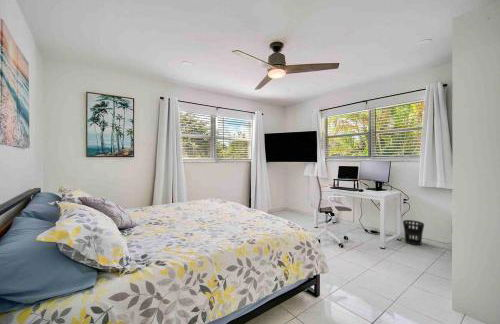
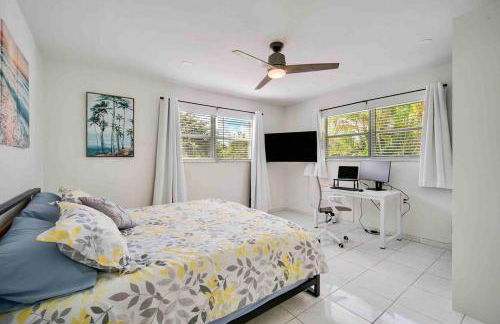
- wastebasket [402,219,425,246]
